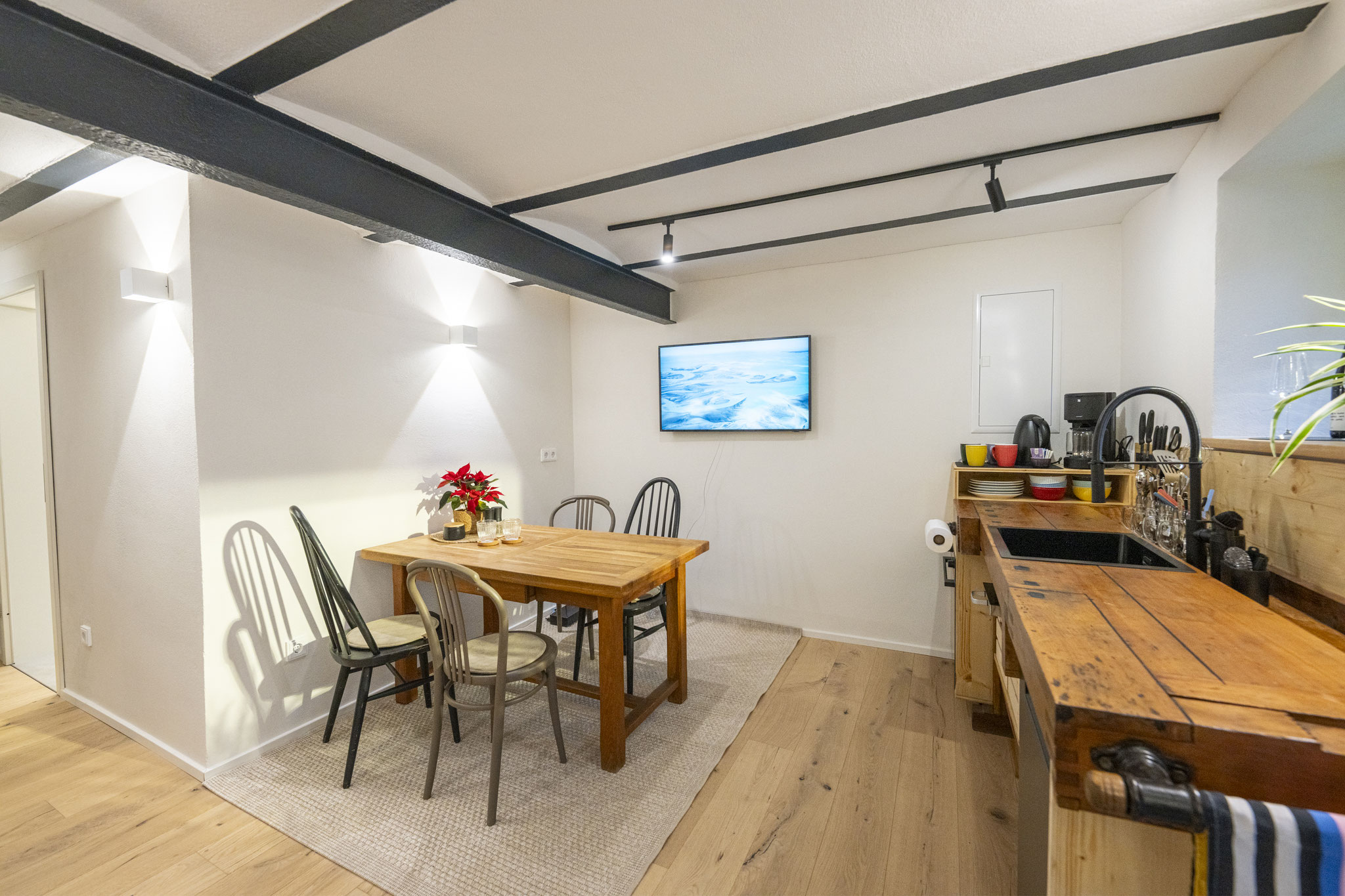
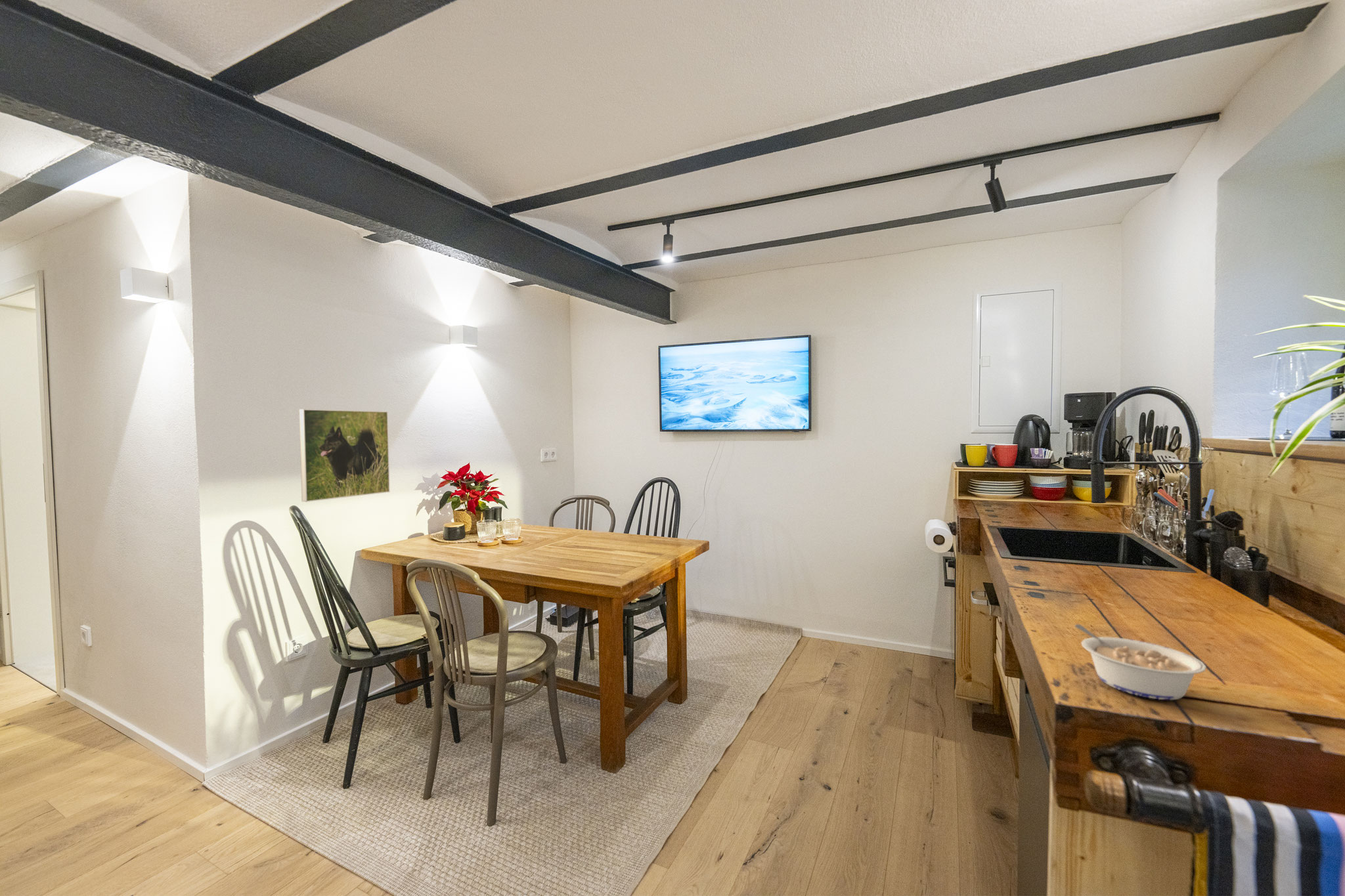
+ legume [1074,624,1207,700]
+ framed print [299,408,391,503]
